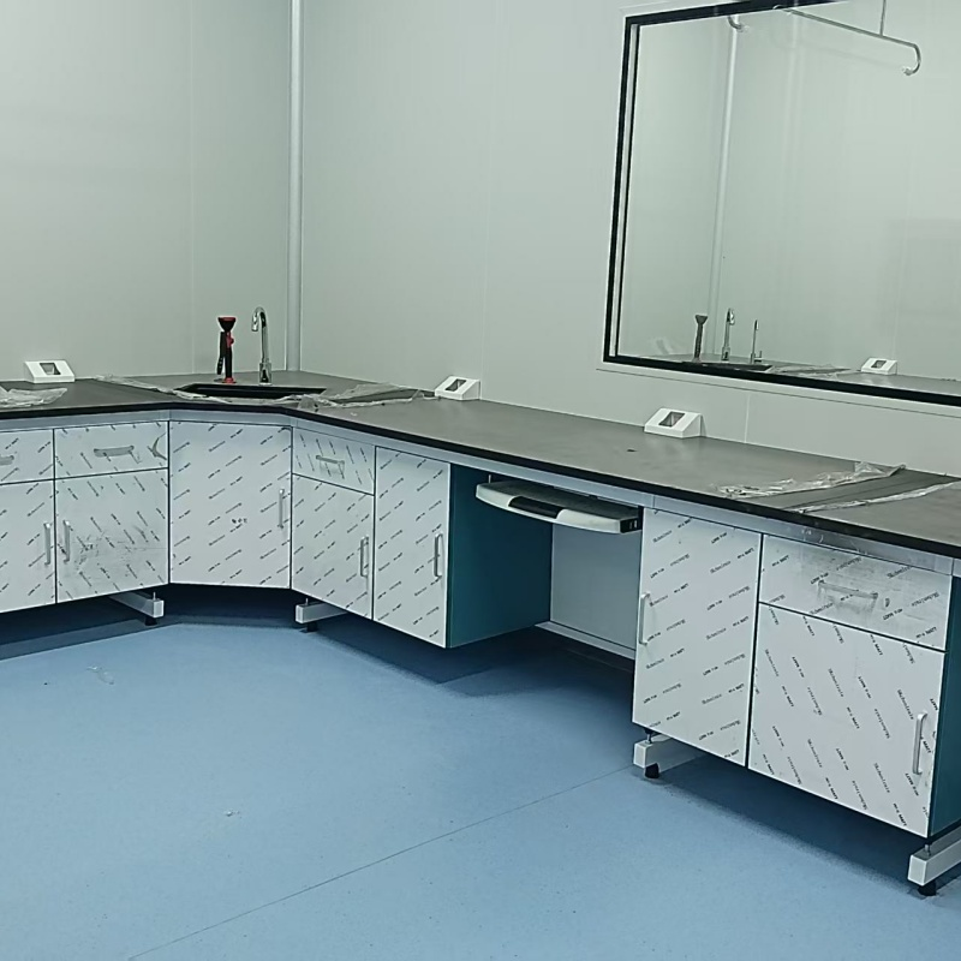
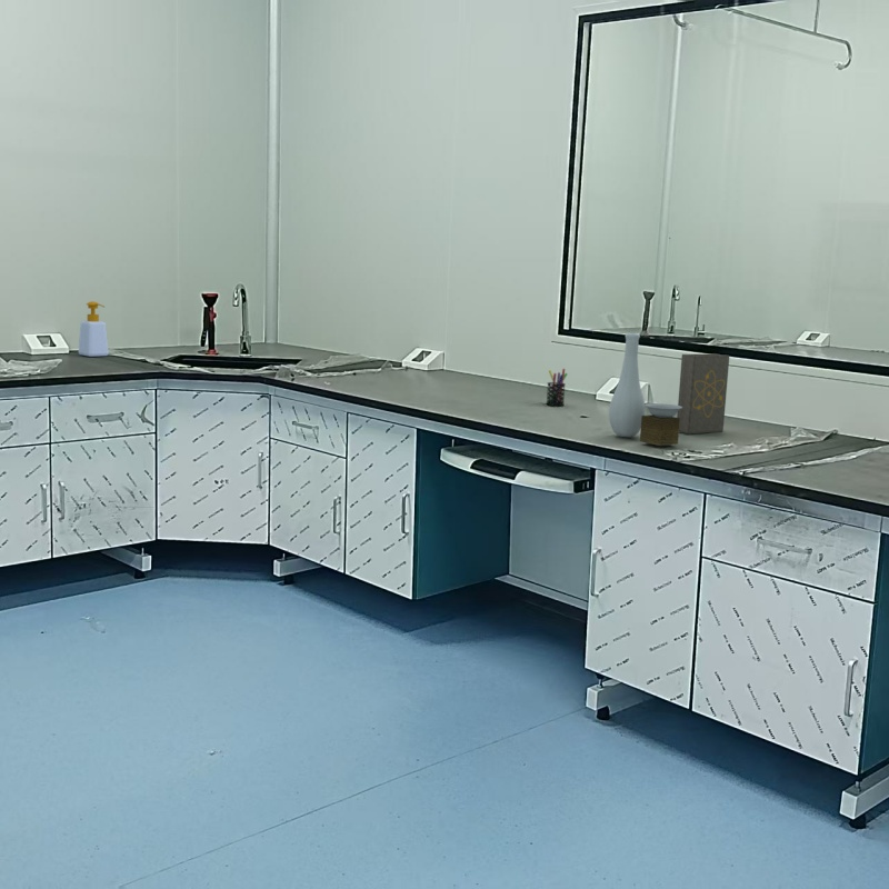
+ soap bottle [78,300,110,358]
+ vase [608,332,682,447]
+ pen holder [545,368,569,407]
+ book [676,352,730,434]
